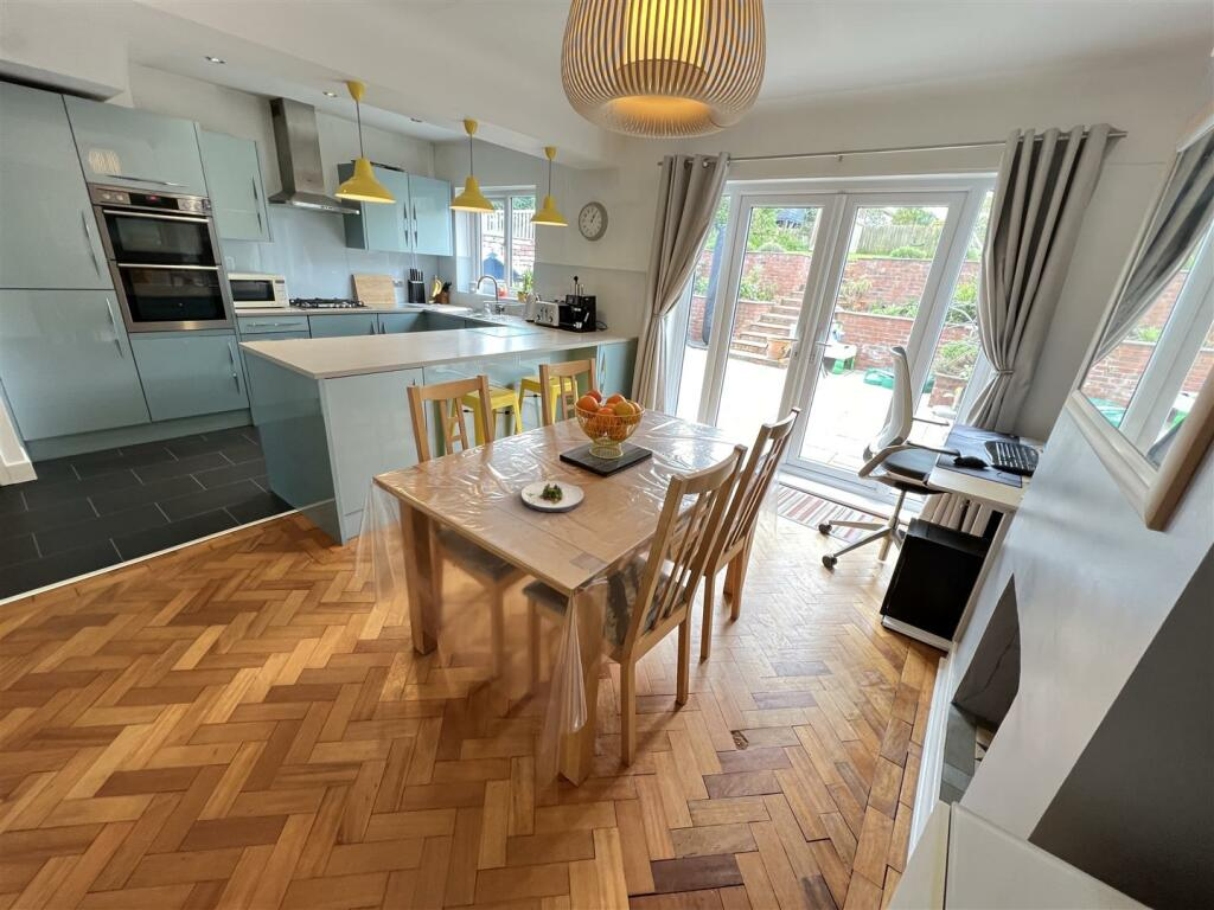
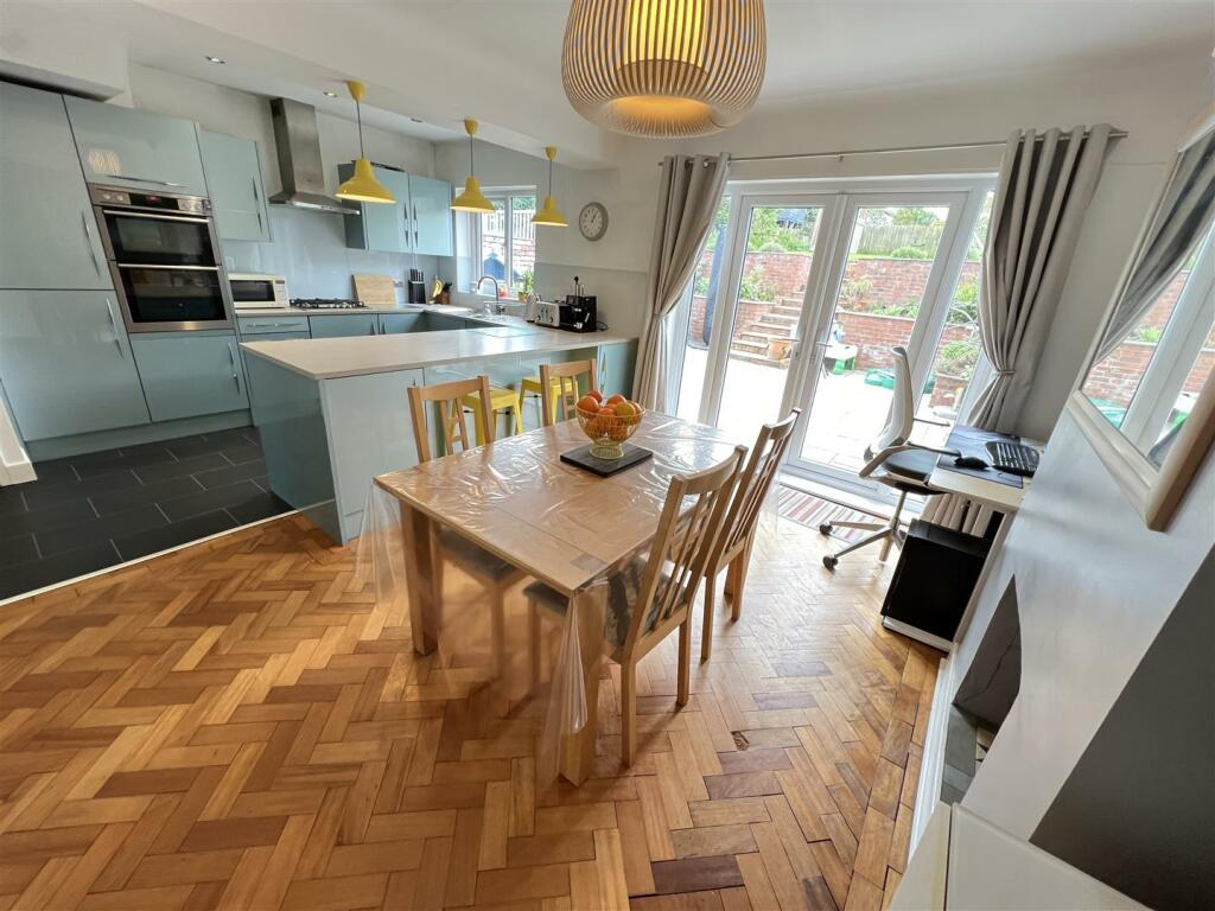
- salad plate [519,480,584,513]
